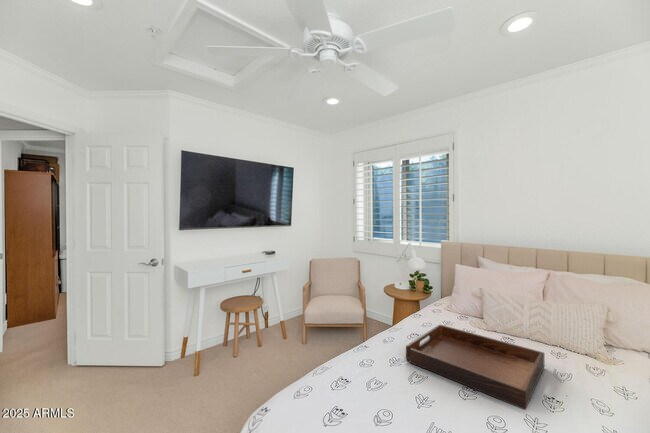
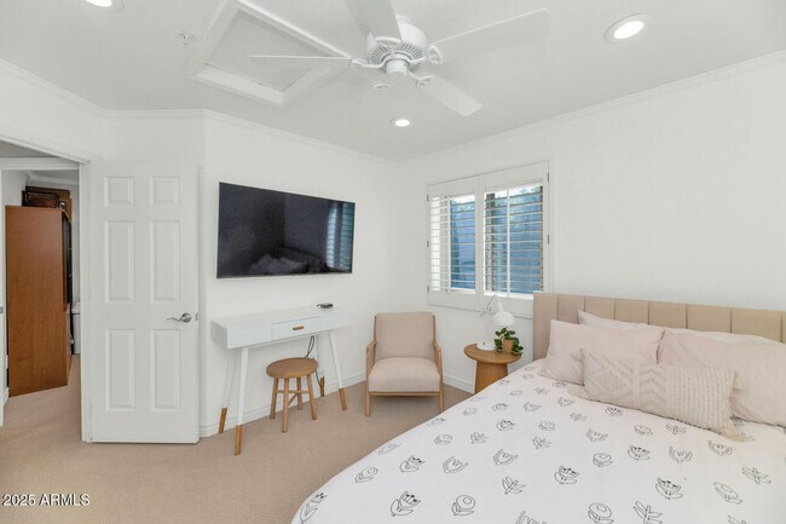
- serving tray [405,324,545,411]
